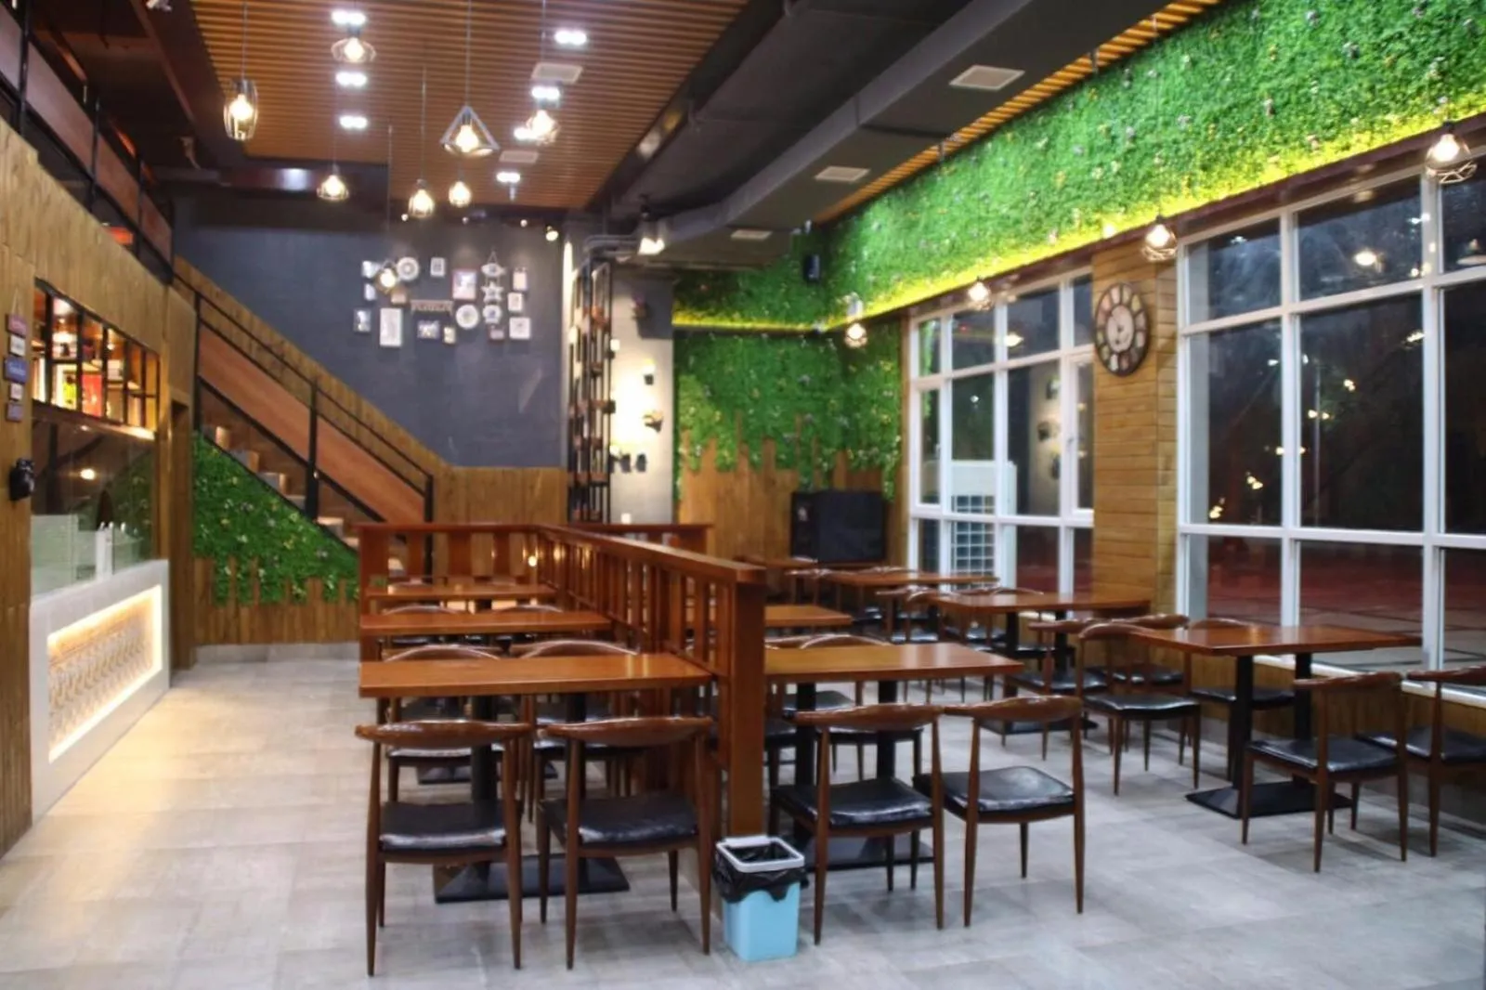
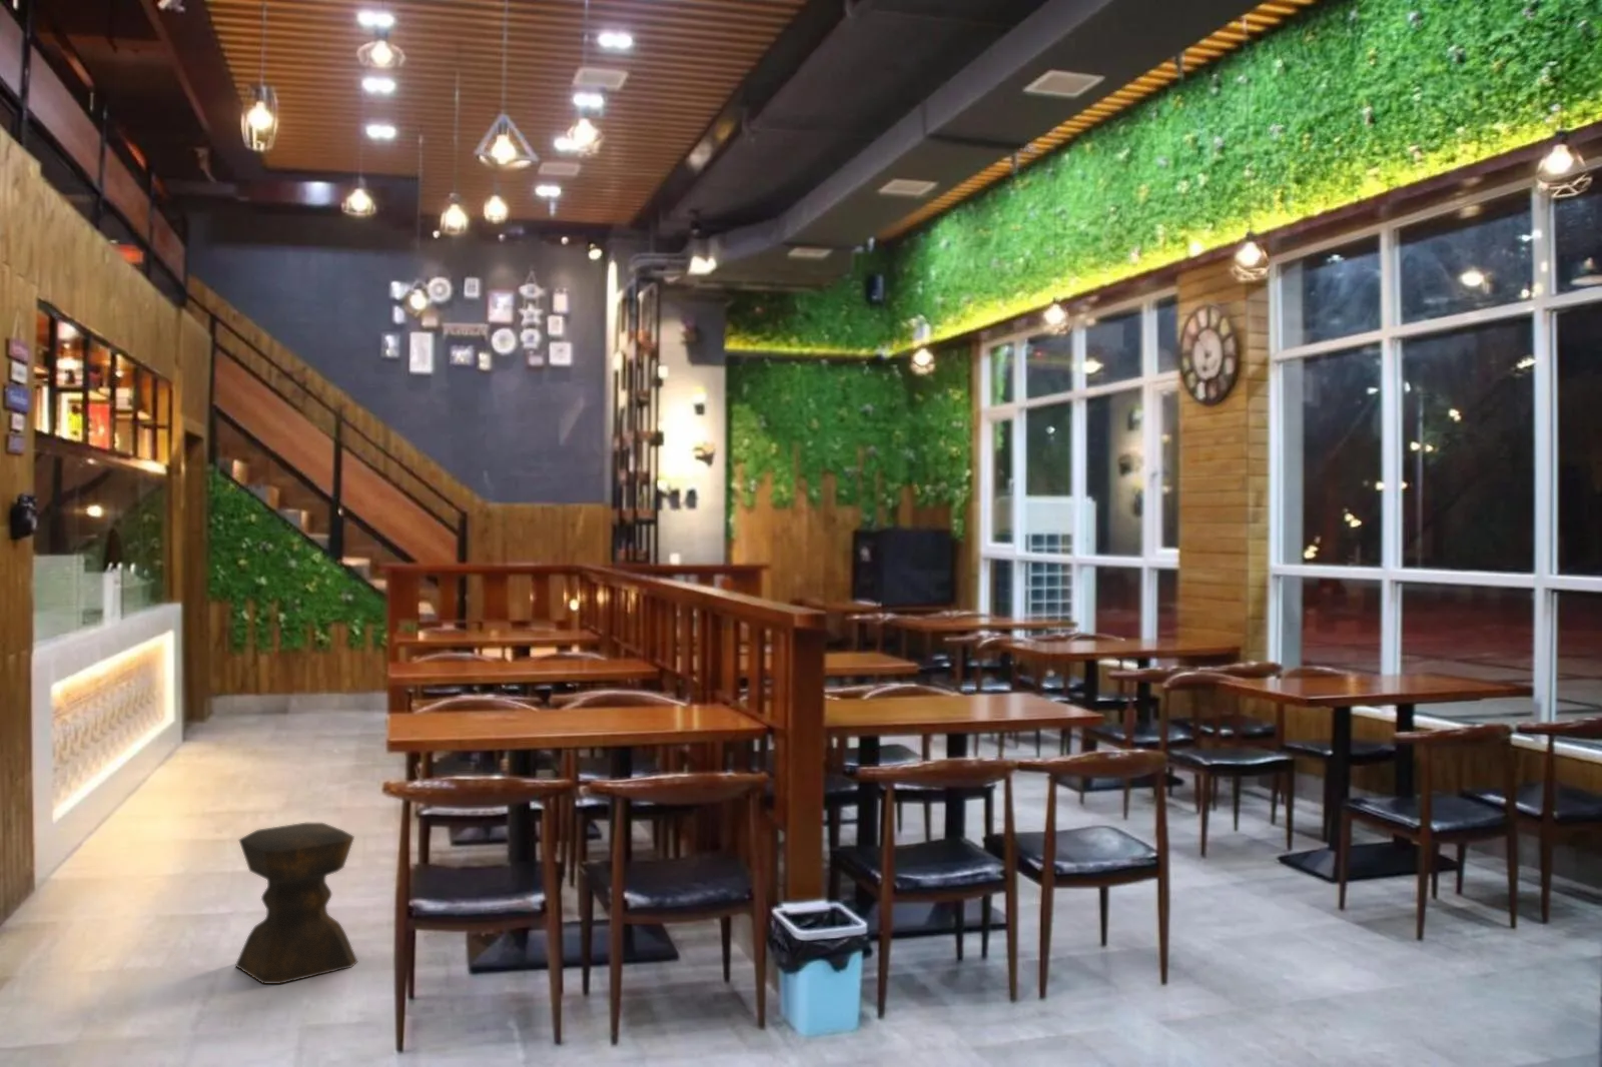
+ stool [235,822,359,985]
